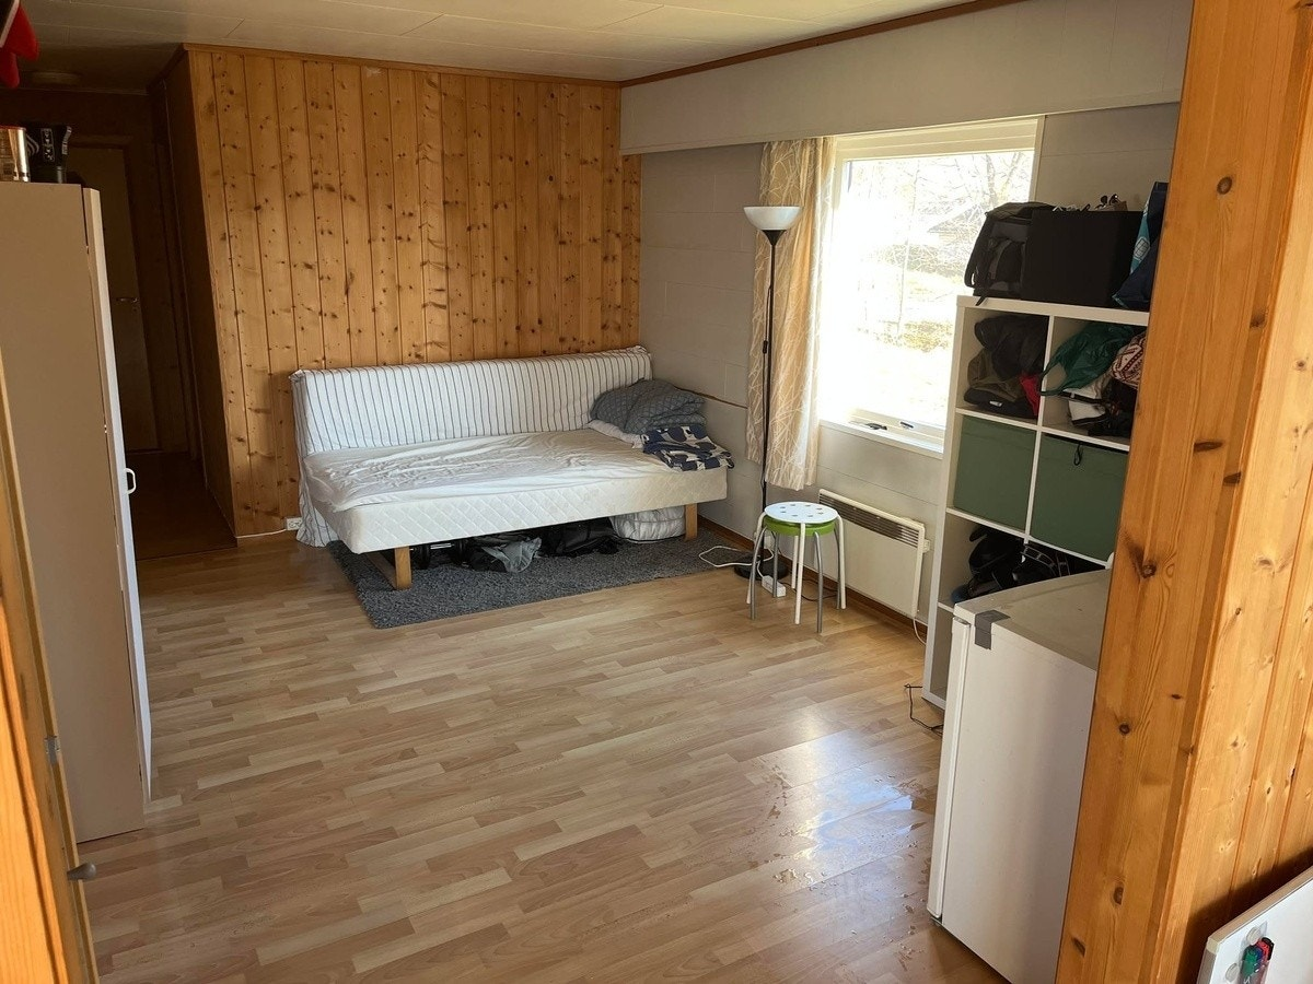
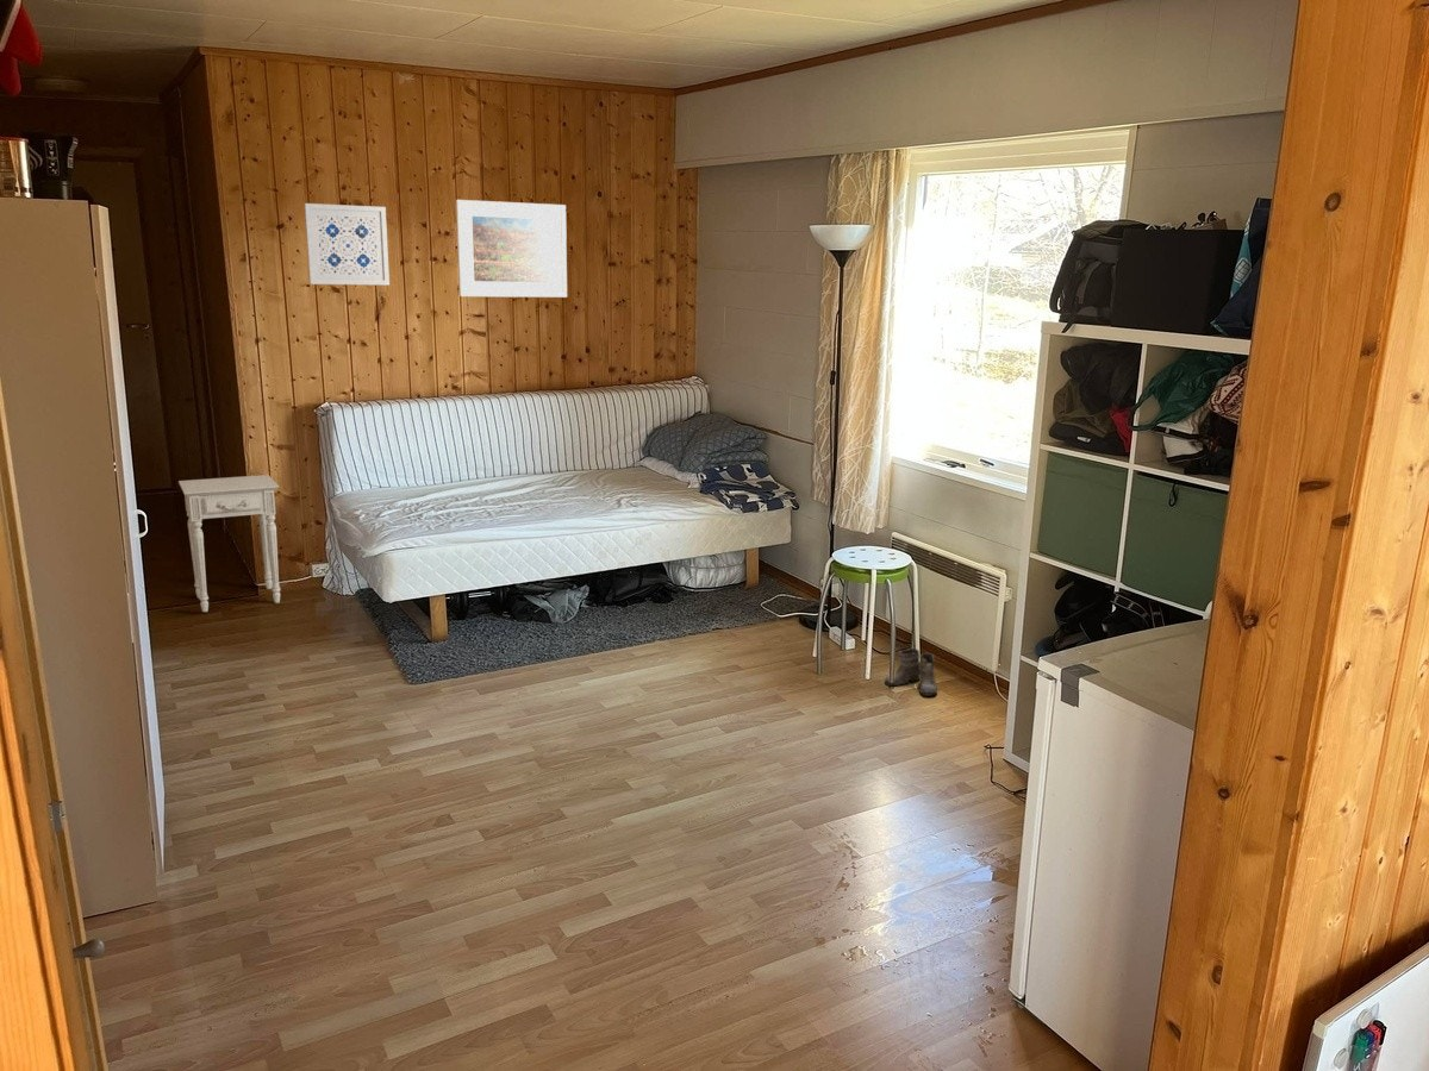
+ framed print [455,199,568,299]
+ wall art [304,202,391,286]
+ nightstand [177,474,281,613]
+ boots [884,647,946,697]
